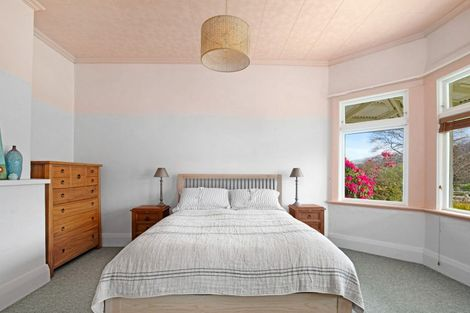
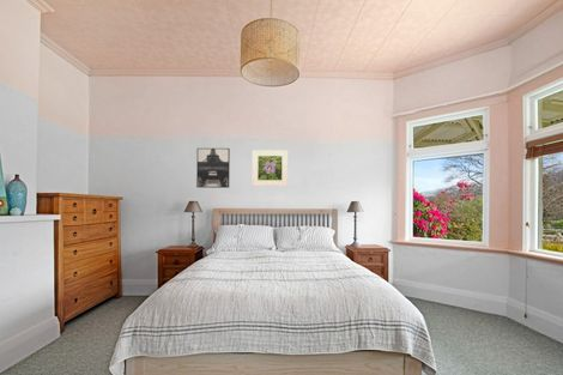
+ wall art [195,147,231,189]
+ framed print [252,149,289,187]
